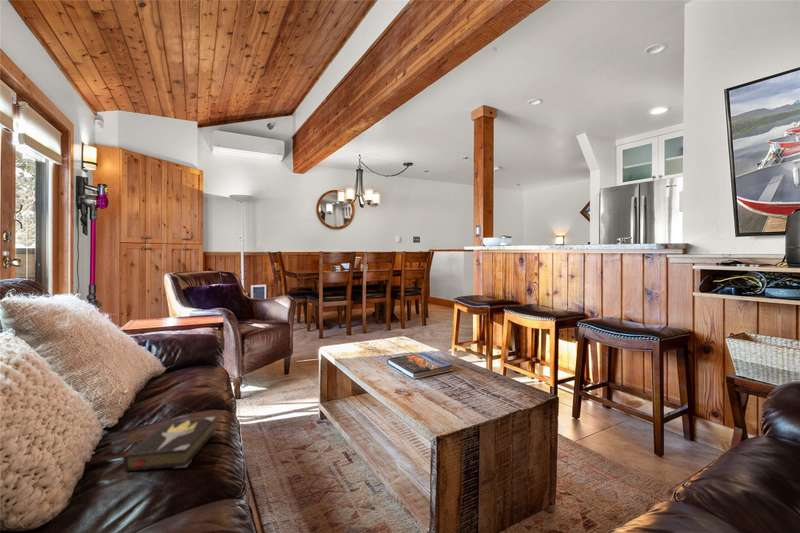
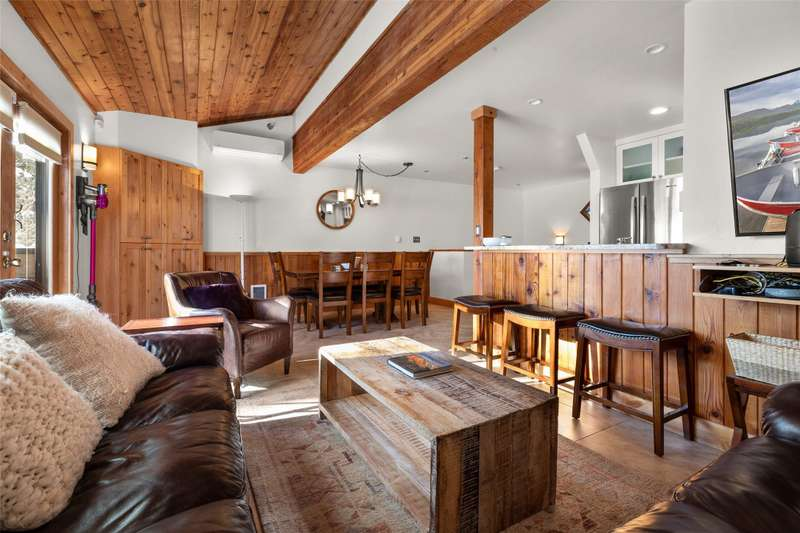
- hardback book [122,416,217,472]
